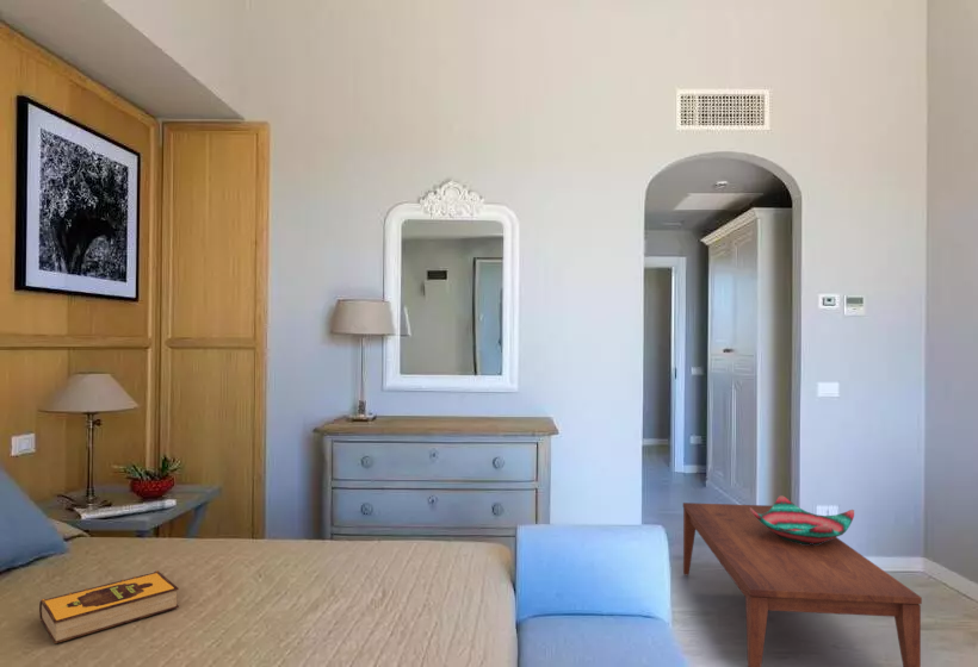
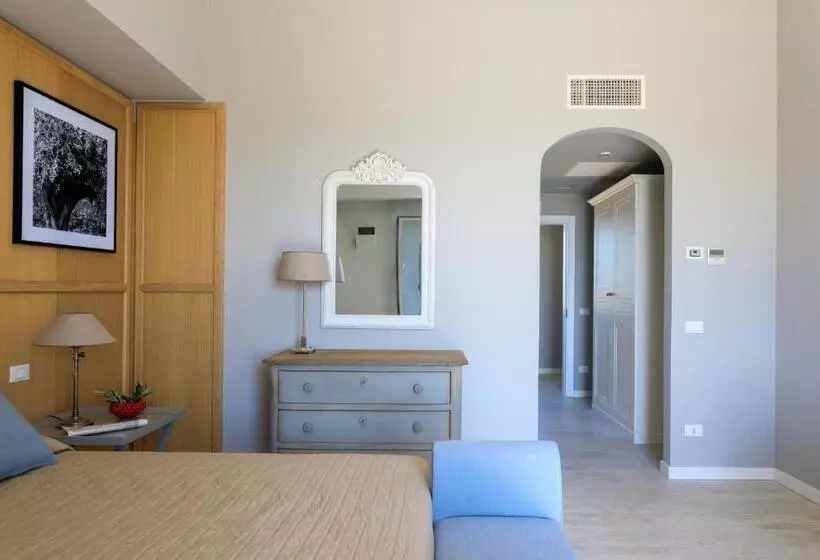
- hardback book [38,569,180,644]
- decorative bowl [750,494,855,544]
- coffee table [682,501,923,667]
